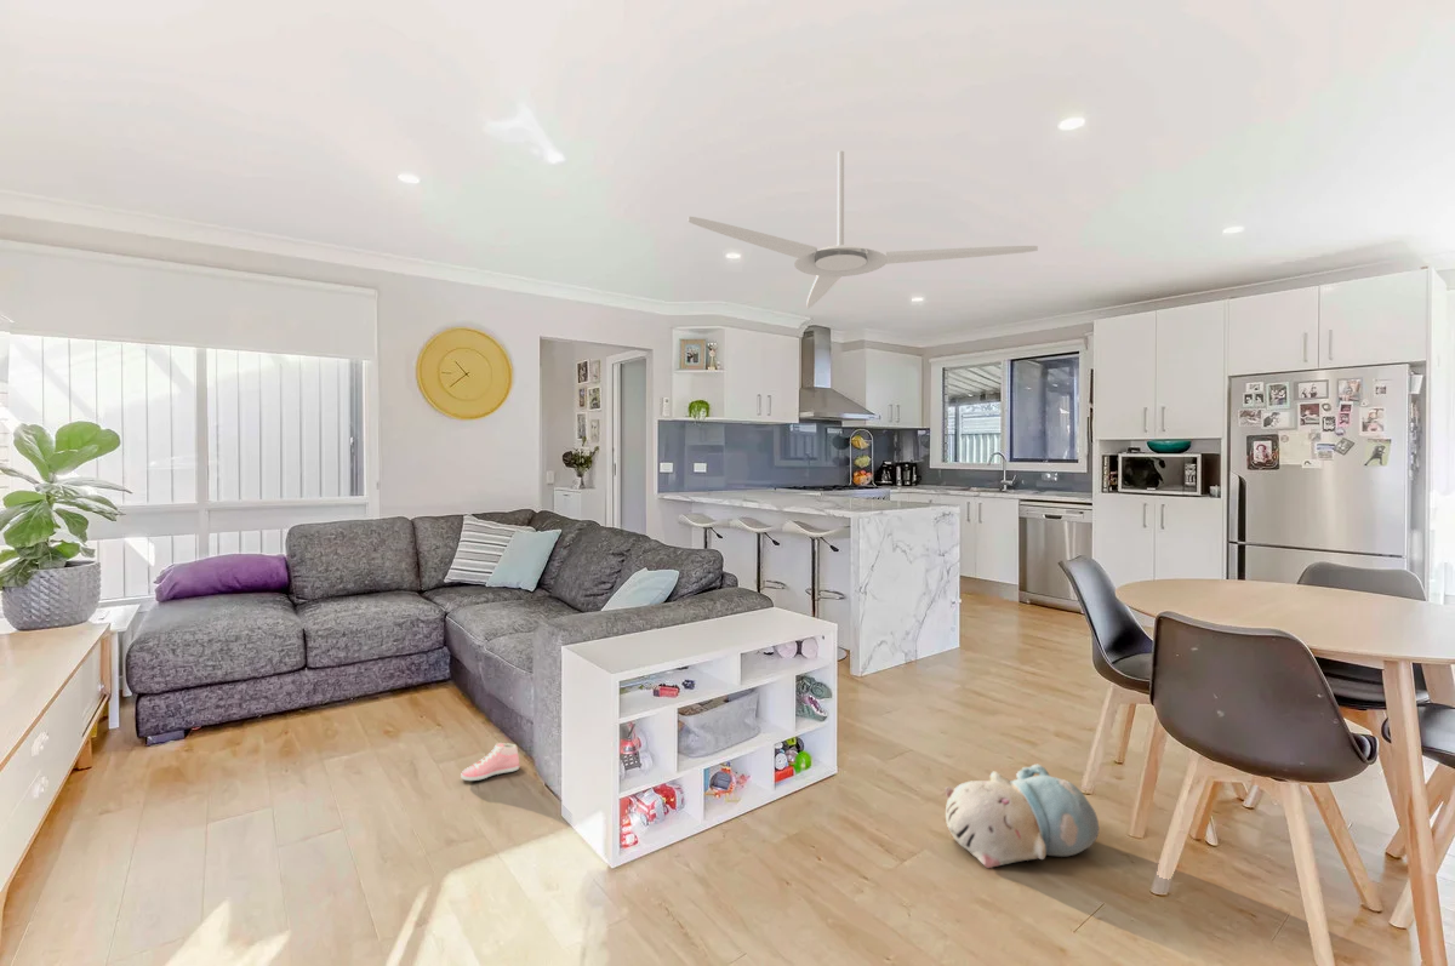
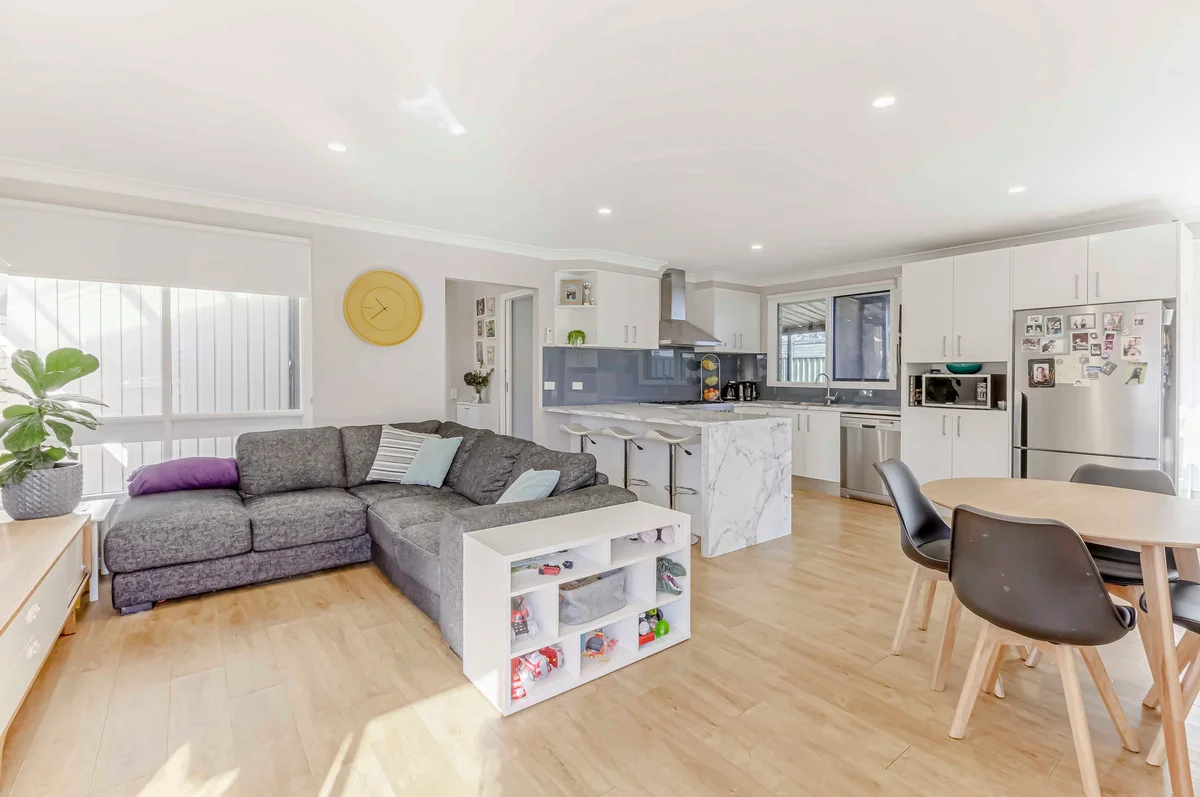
- ceiling fan [687,150,1039,309]
- plush toy [943,764,1100,869]
- sneaker [460,742,520,782]
